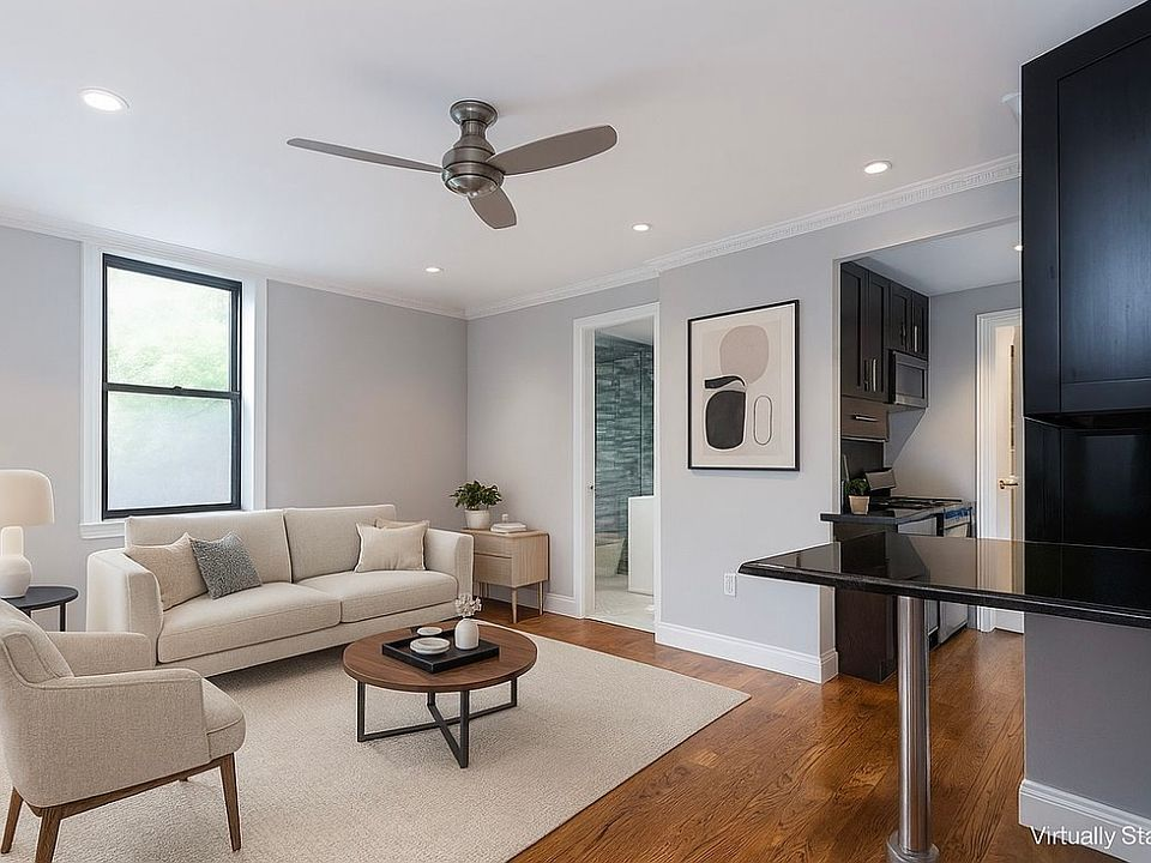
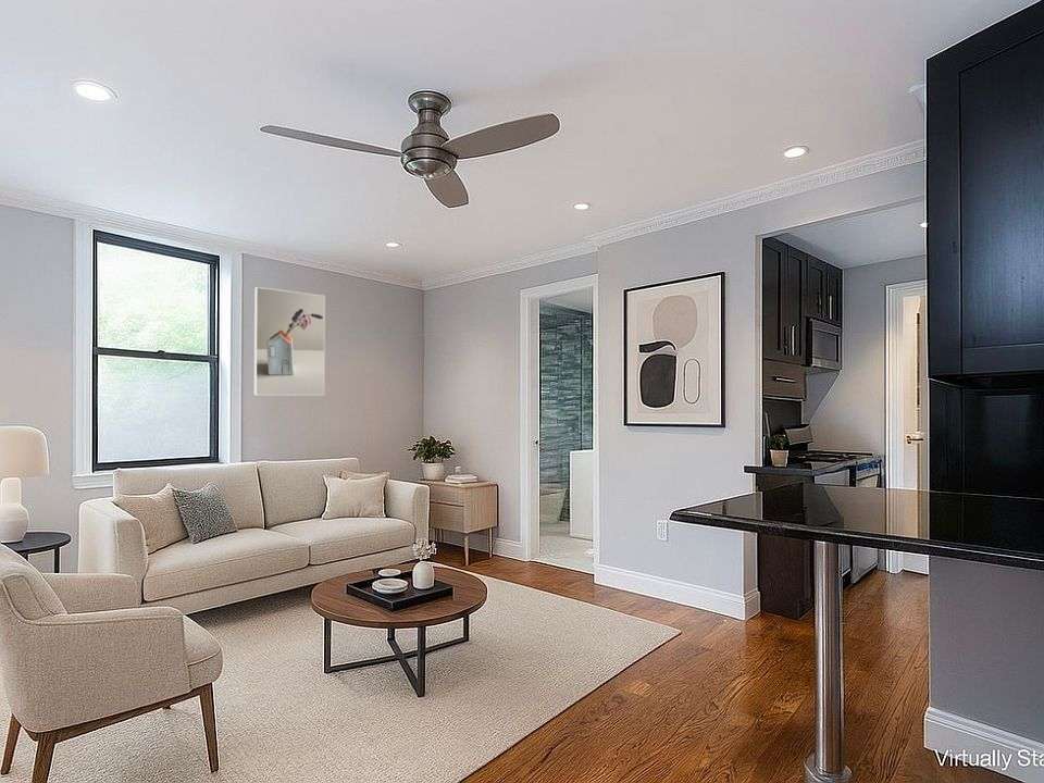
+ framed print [253,286,326,397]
